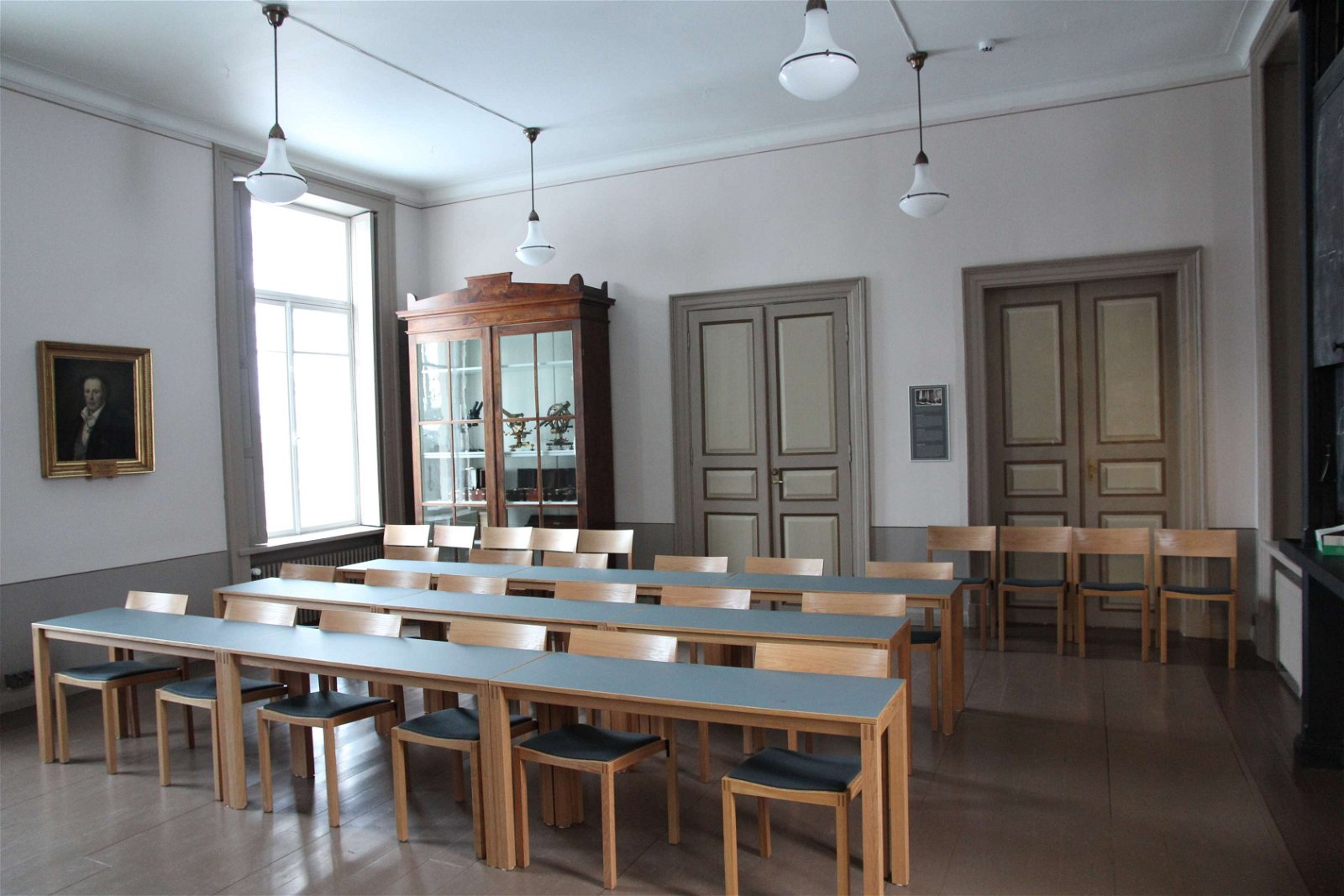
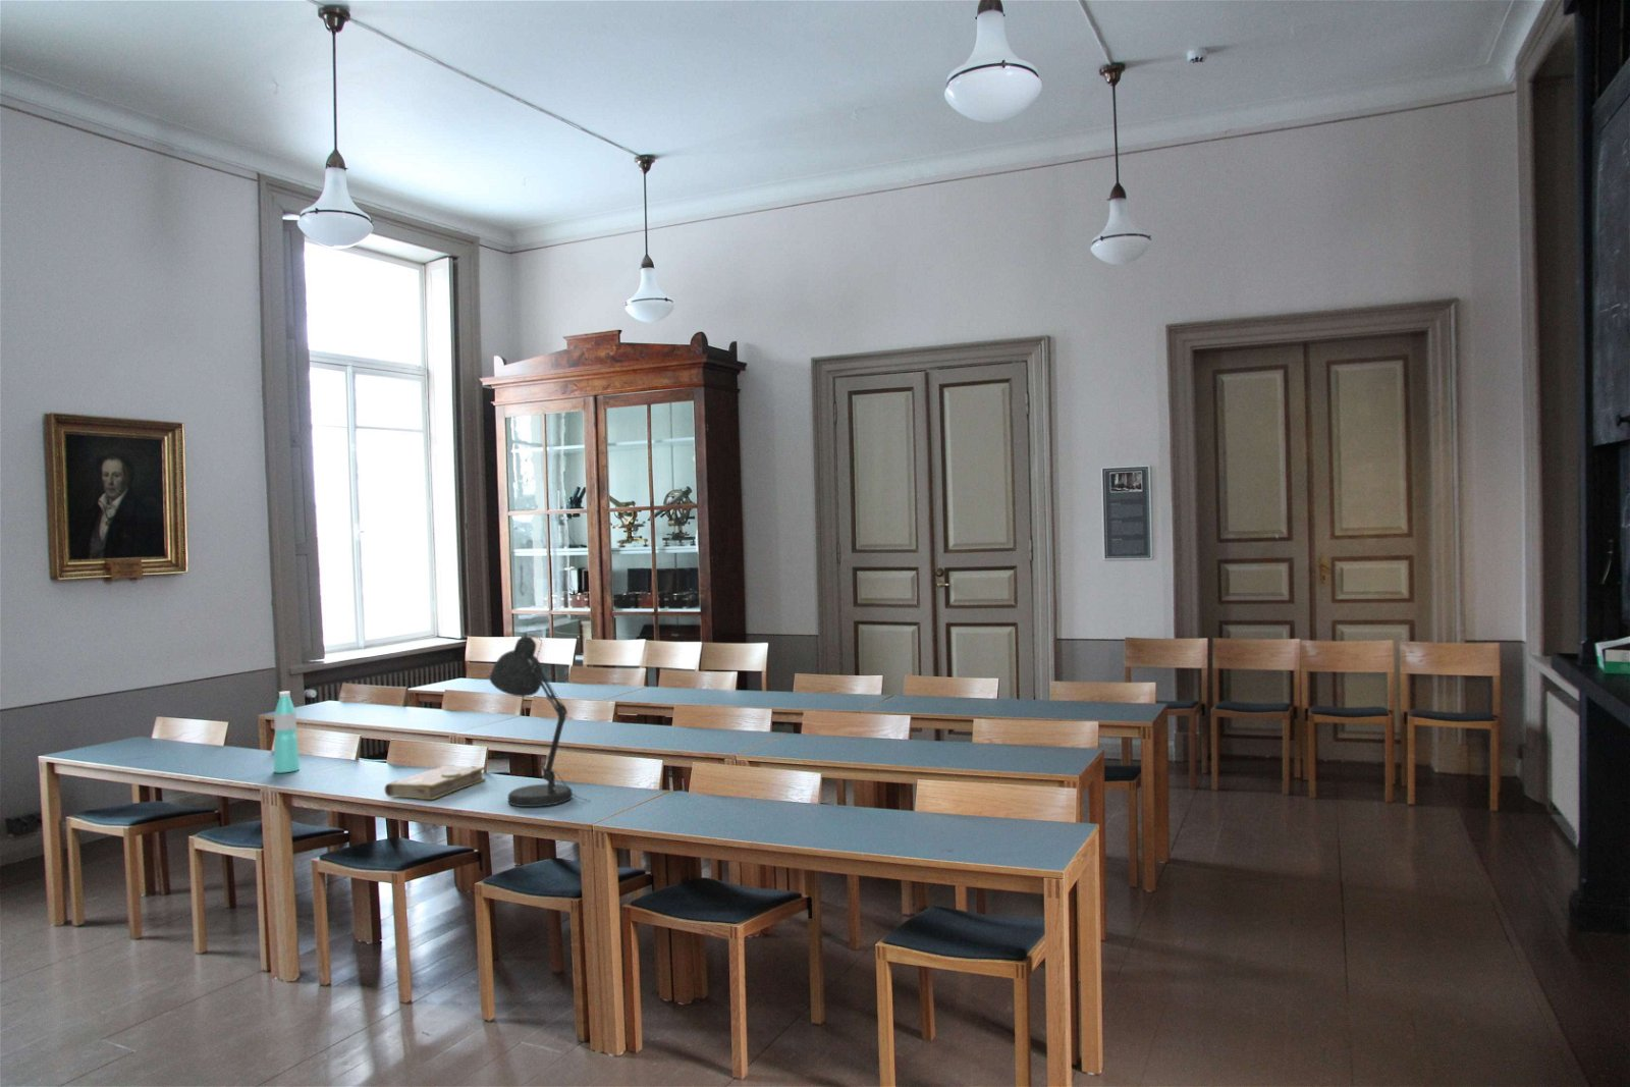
+ water bottle [273,690,301,774]
+ book [384,766,488,801]
+ desk lamp [489,634,592,808]
